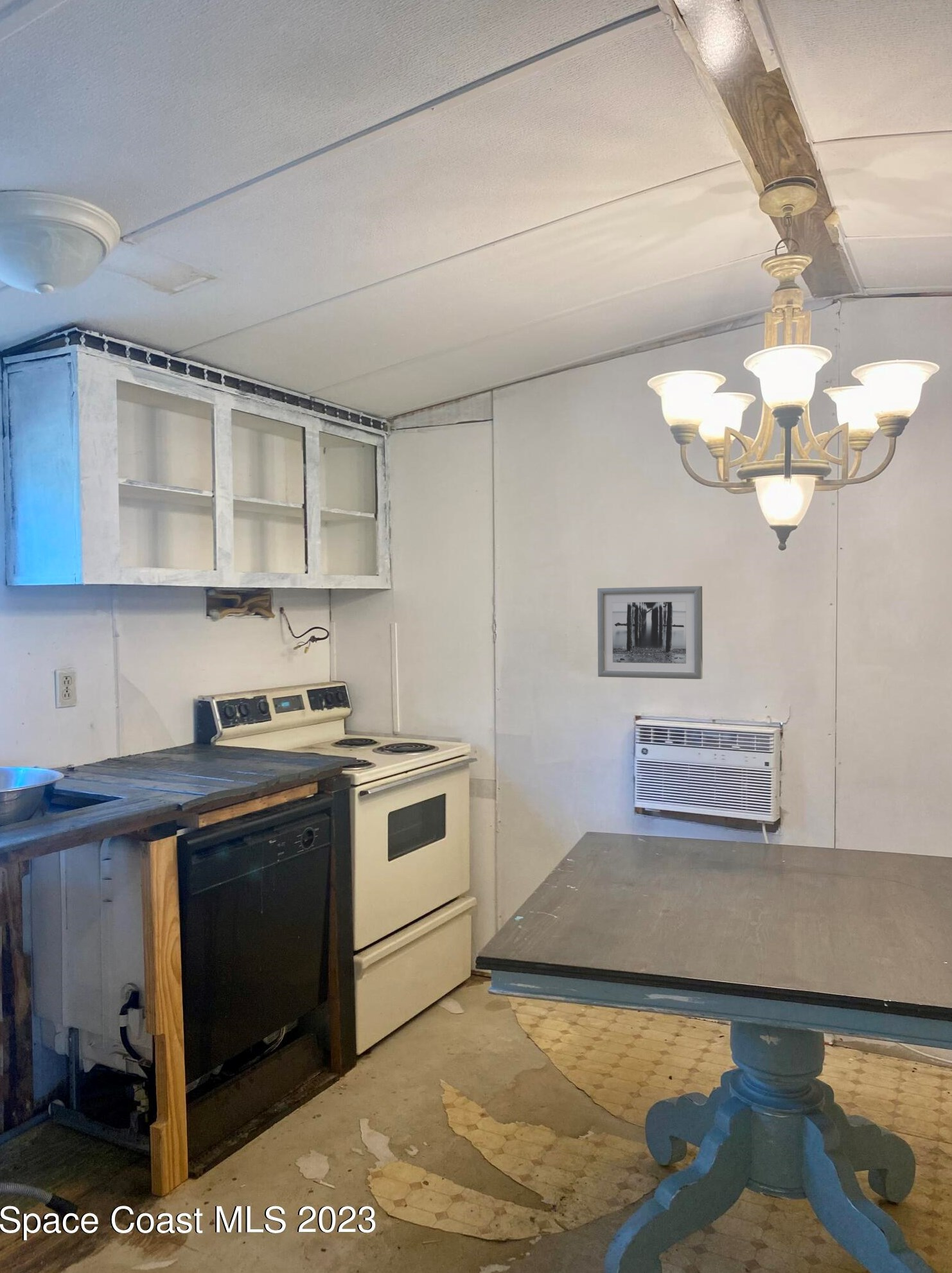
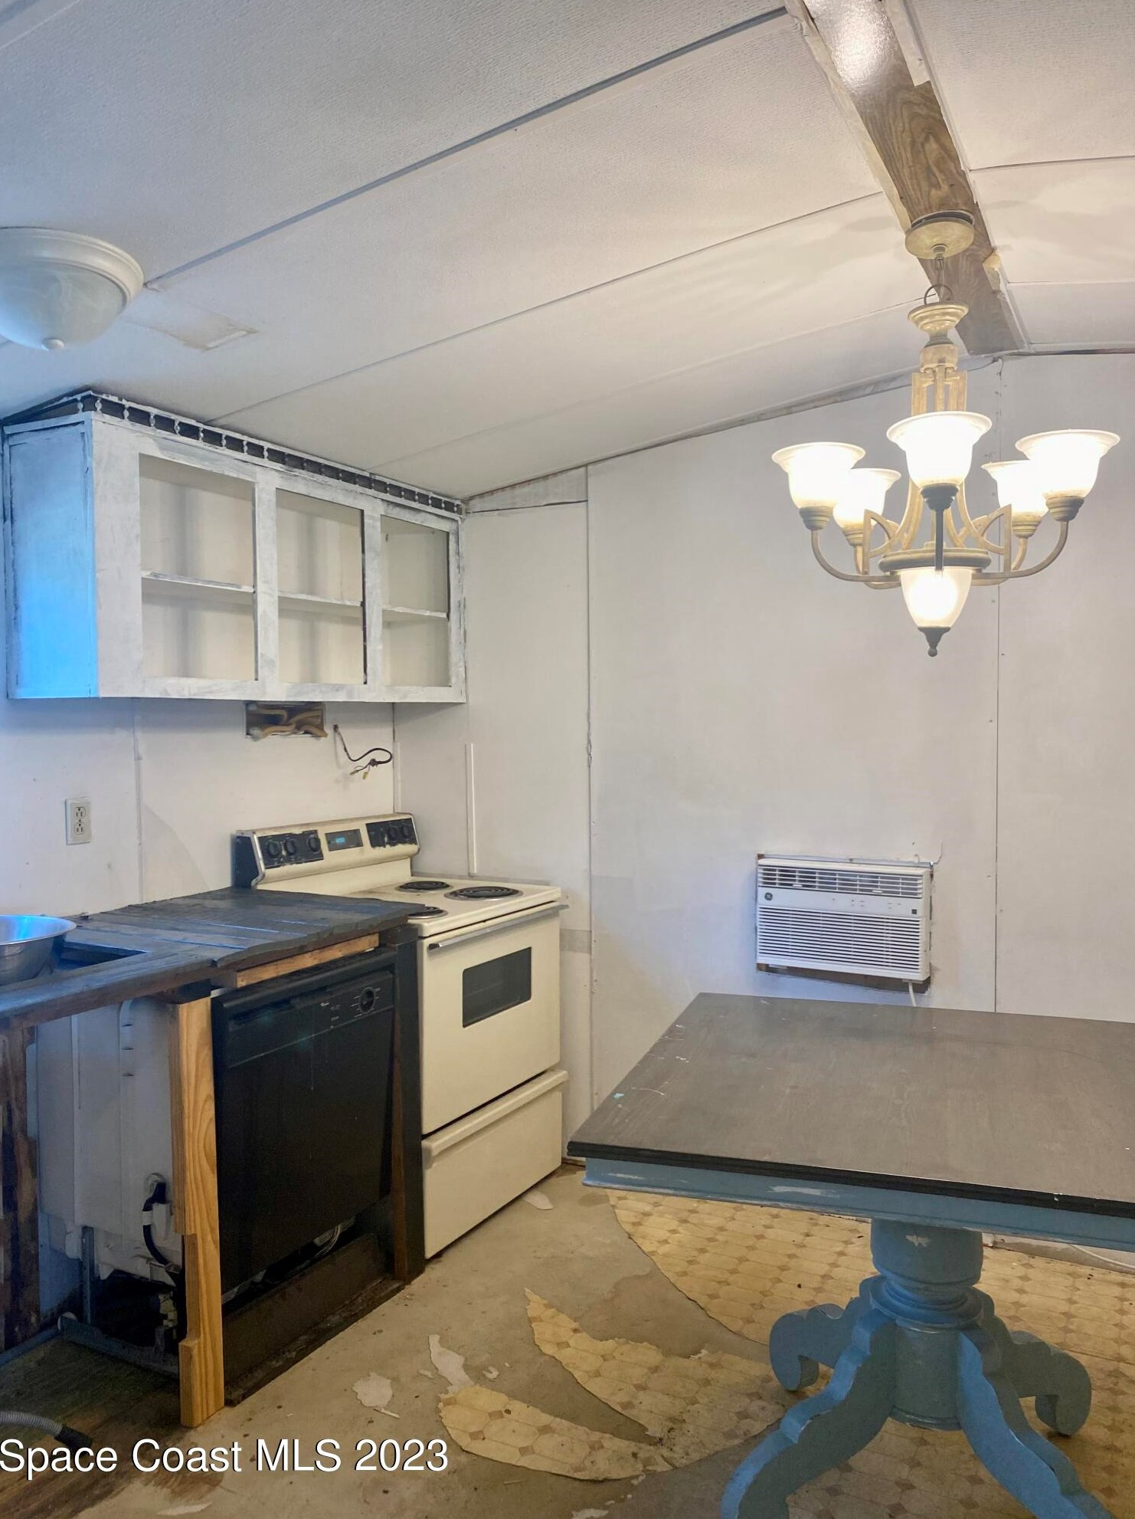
- wall art [597,586,703,680]
